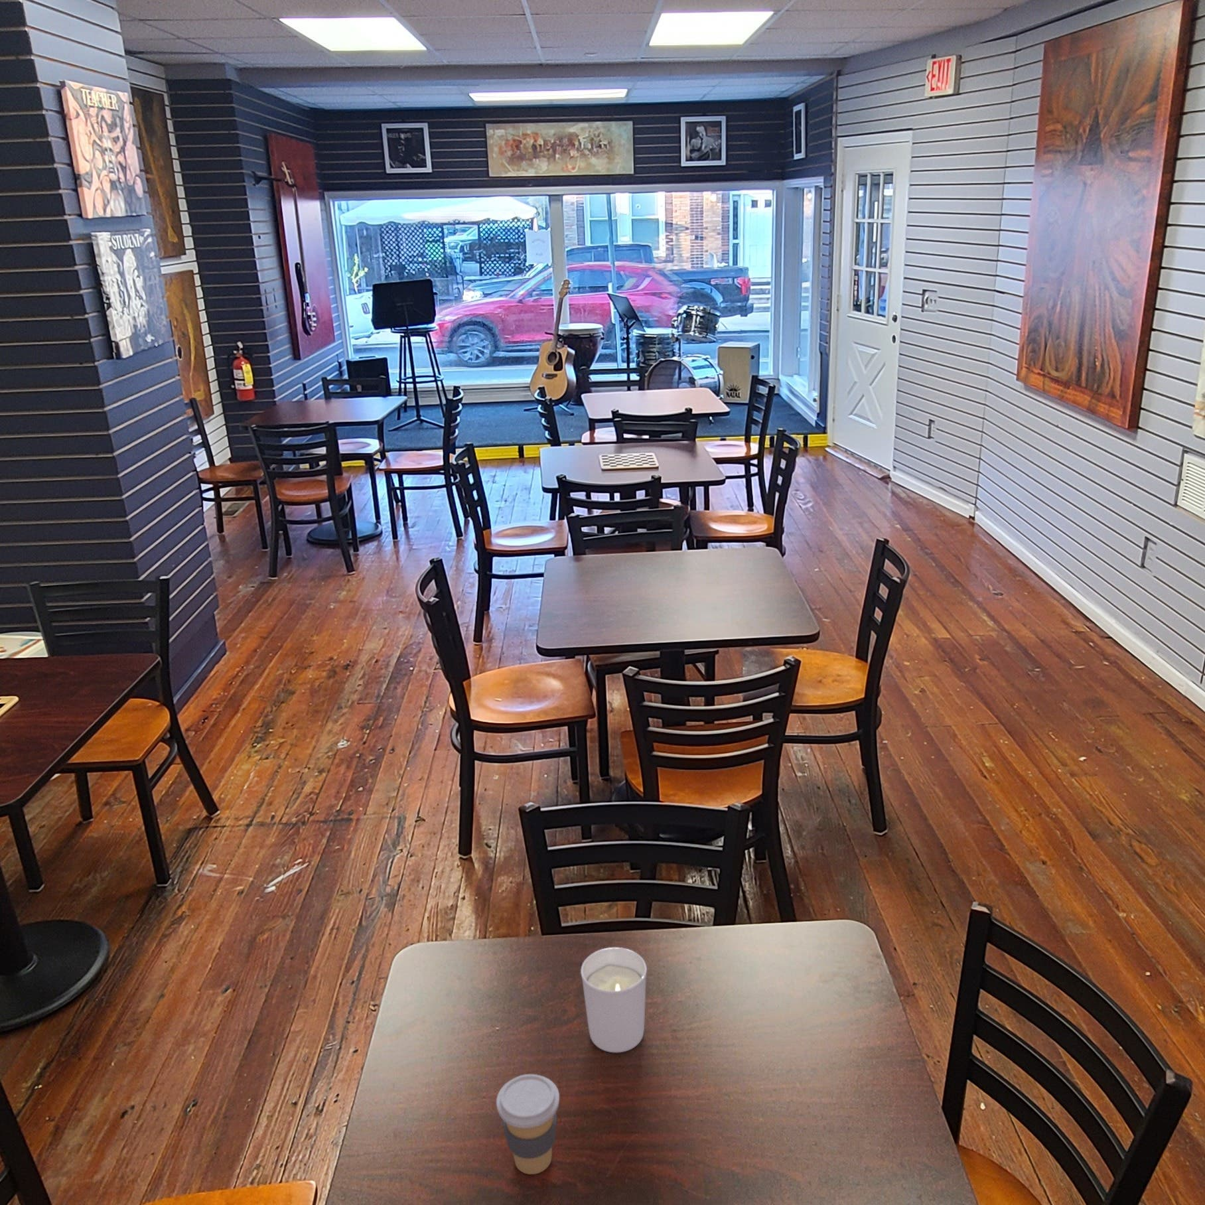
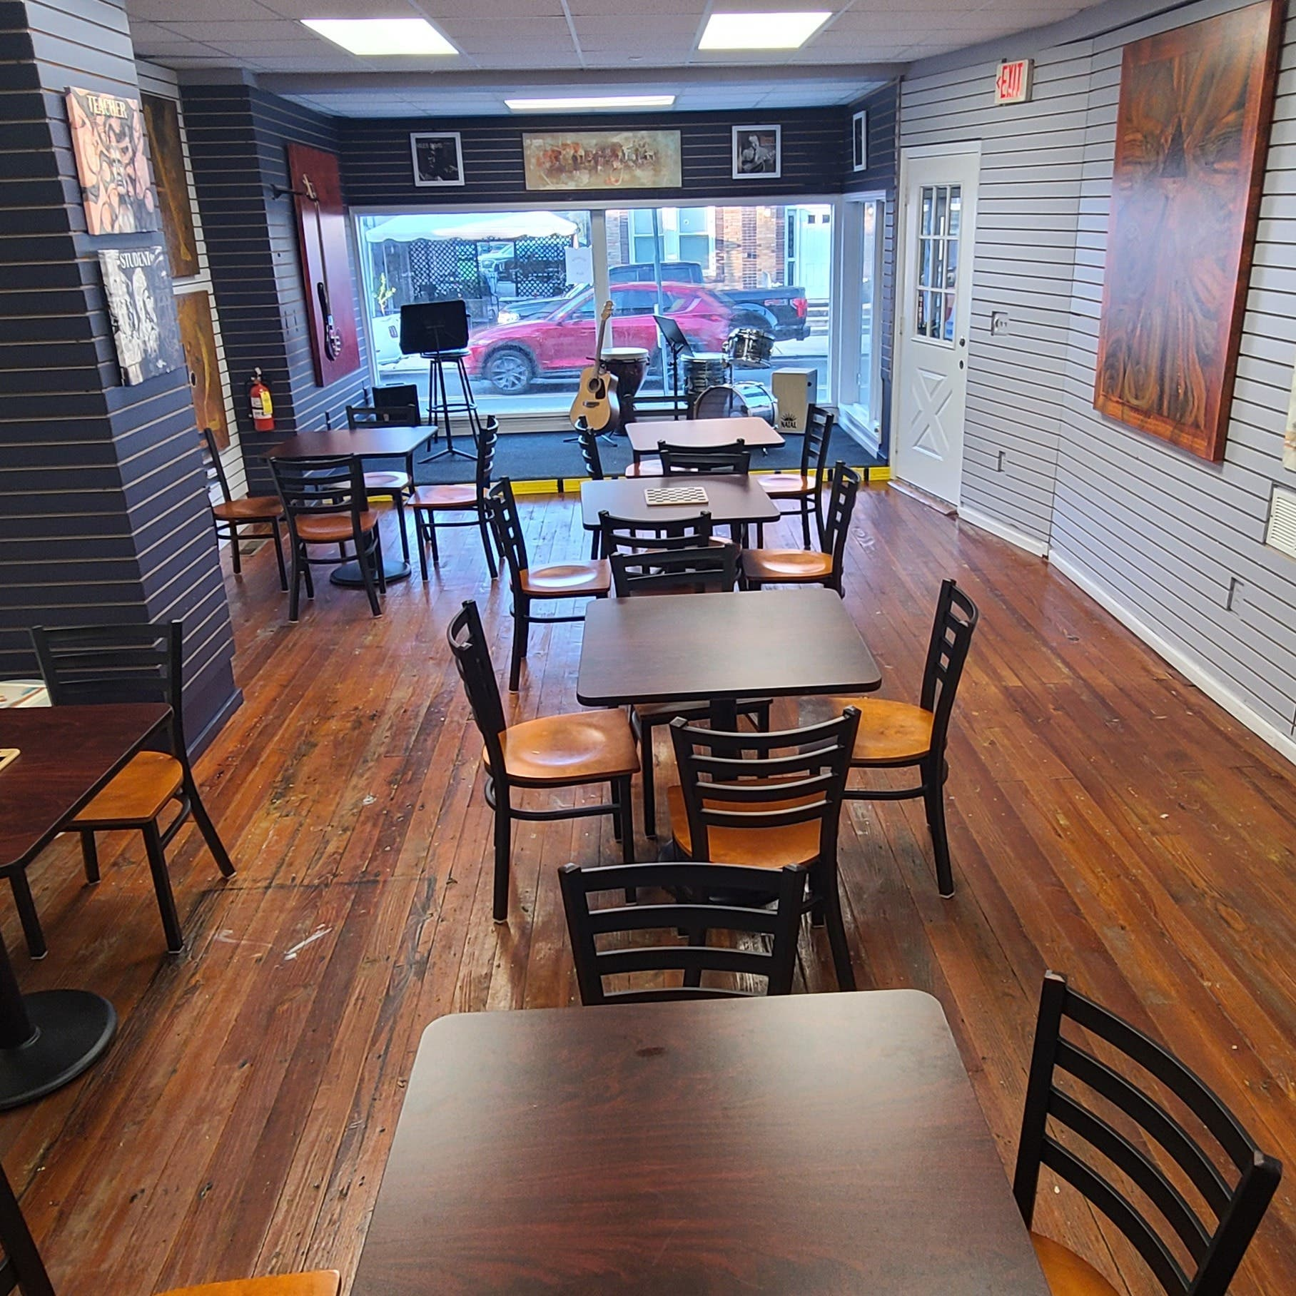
- coffee cup [495,1074,561,1175]
- candle holder [580,947,648,1053]
